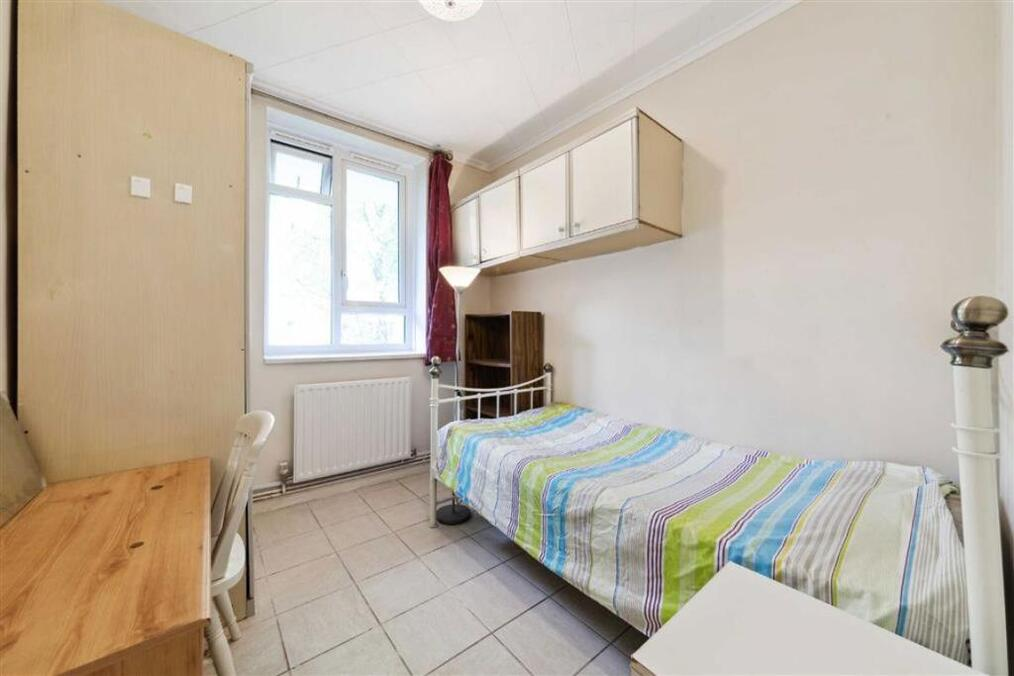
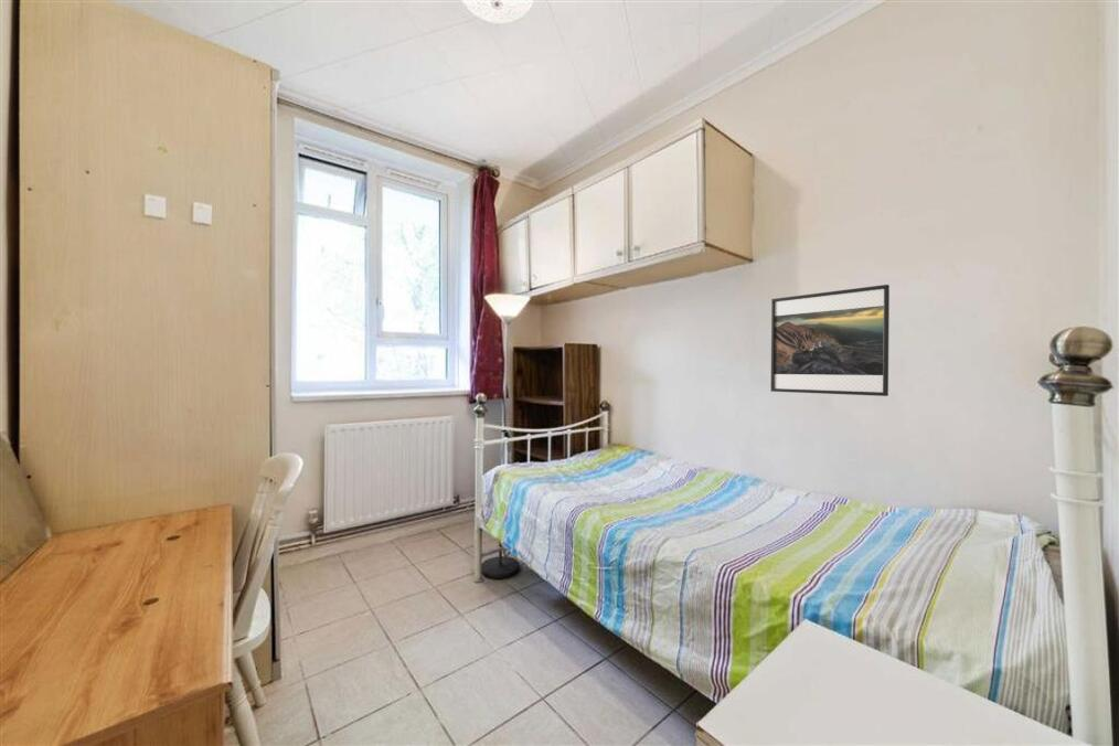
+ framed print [769,284,891,397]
